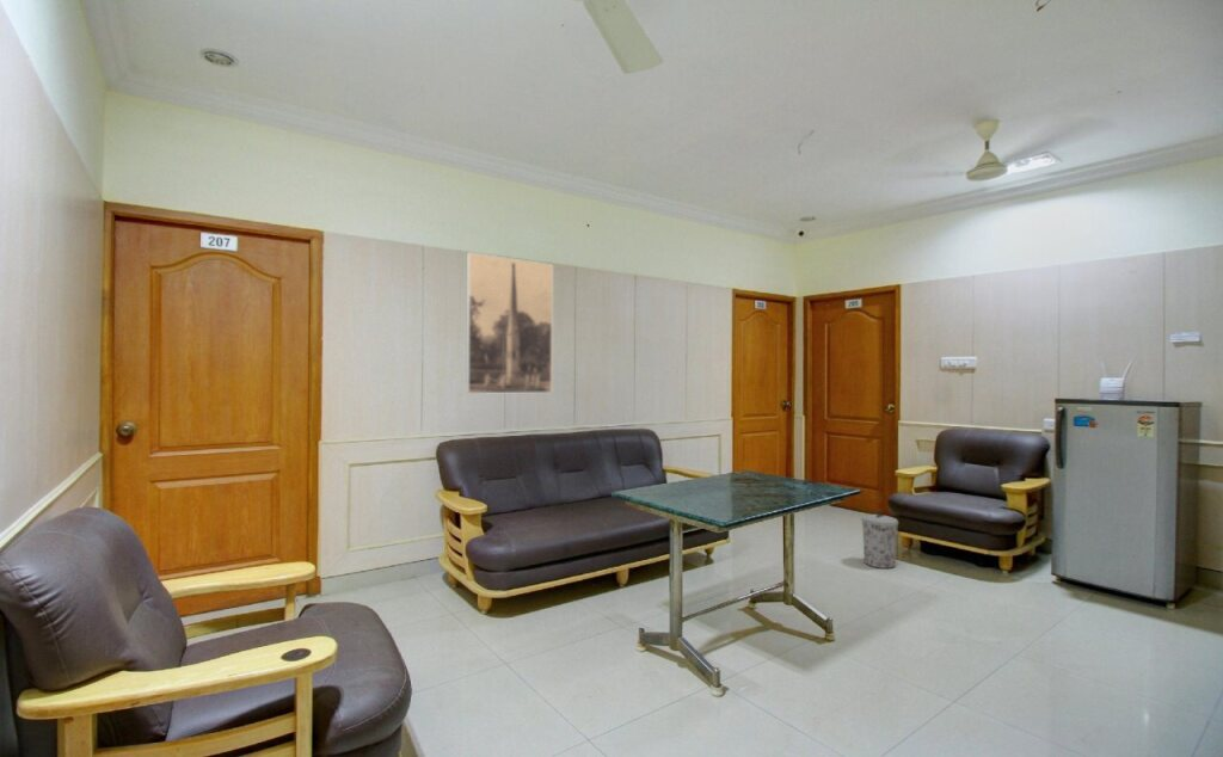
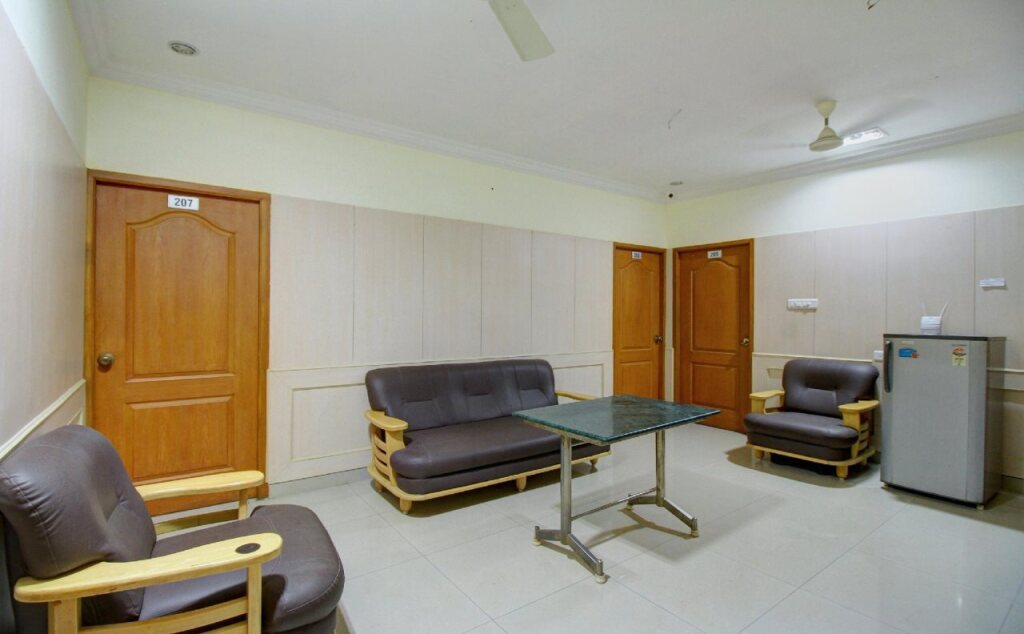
- trash can [860,513,899,570]
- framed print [466,251,554,395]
